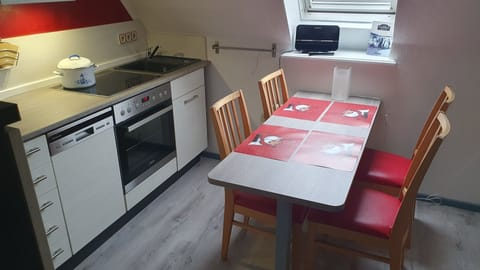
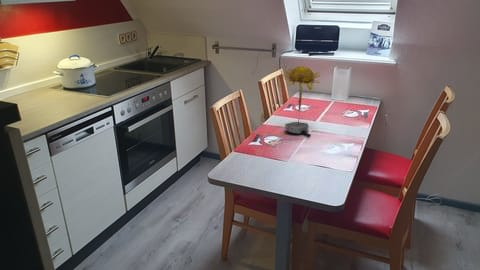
+ potted flower [280,65,321,137]
